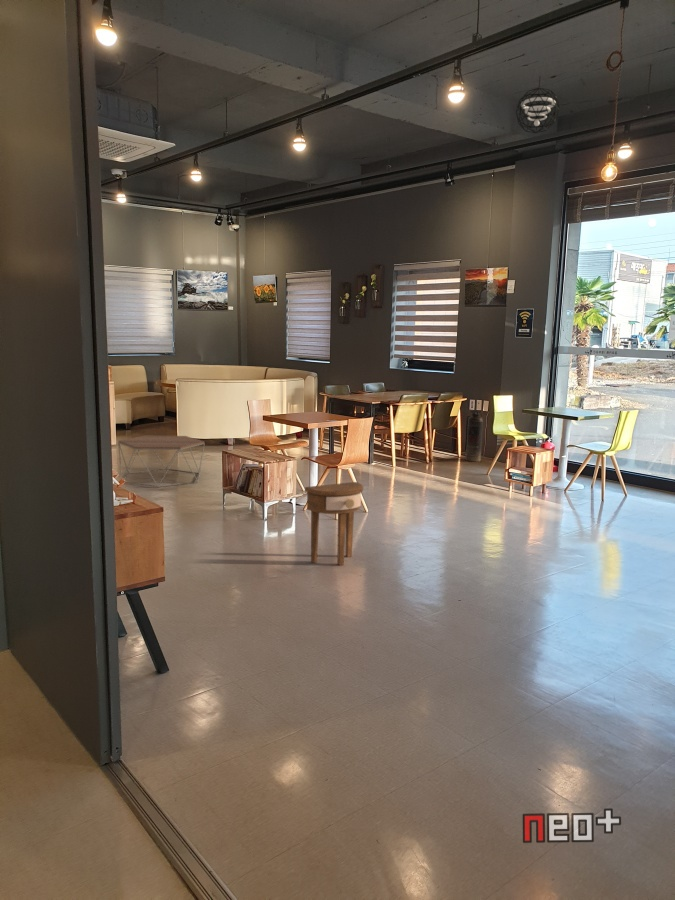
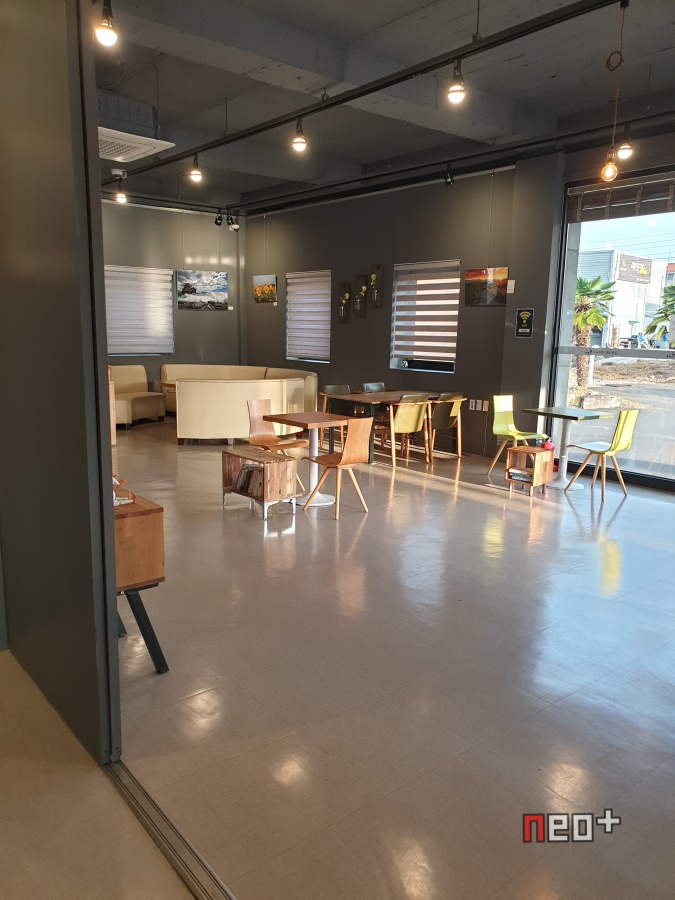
- side table [304,481,364,566]
- fire extinguisher [464,409,484,462]
- pendant light [515,75,561,134]
- coffee table [117,434,206,488]
